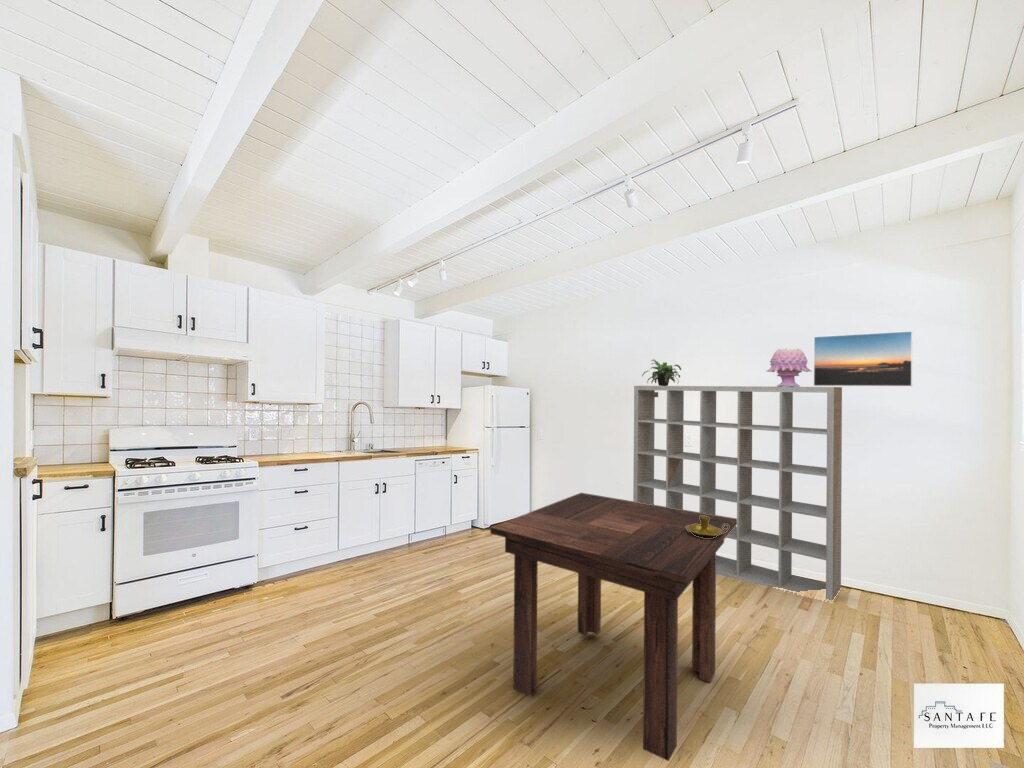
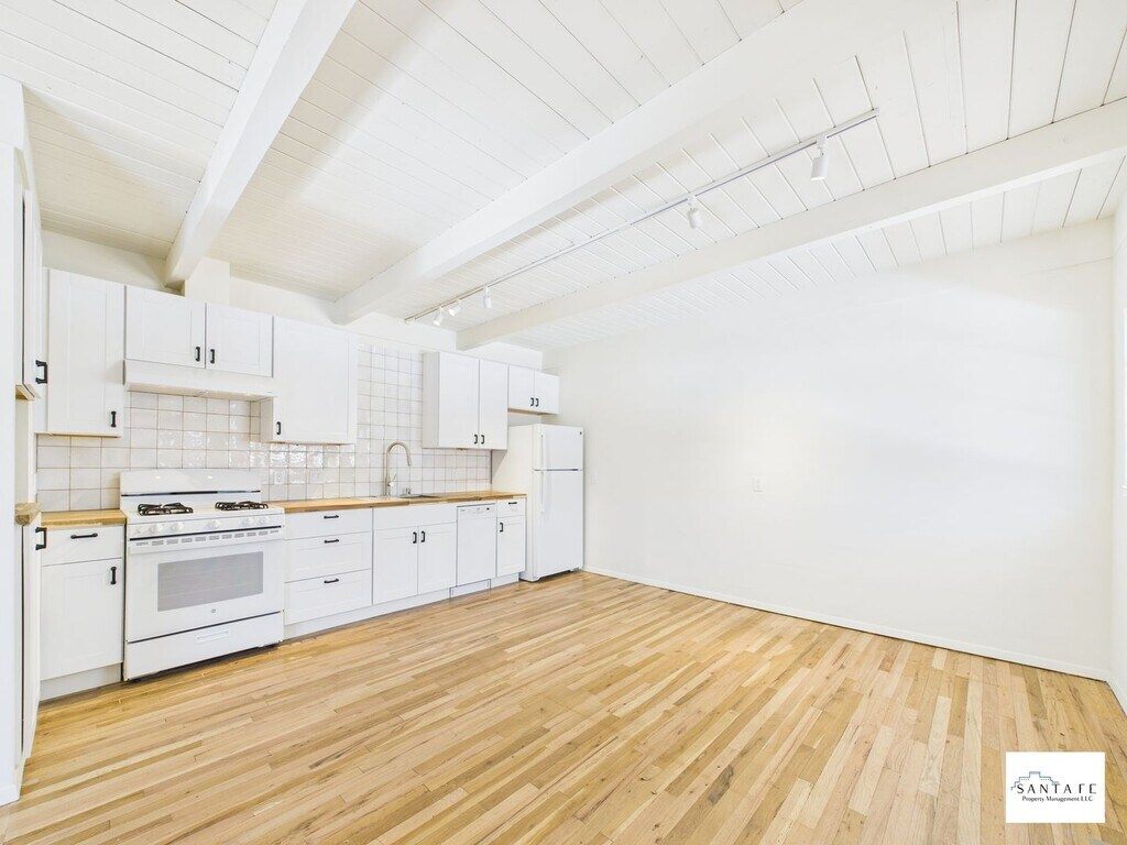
- shelving unit [632,385,843,600]
- dining table [489,492,737,762]
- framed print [813,330,913,387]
- potted plant [641,358,682,386]
- decorative vase [765,348,813,387]
- candlestick [686,516,729,538]
